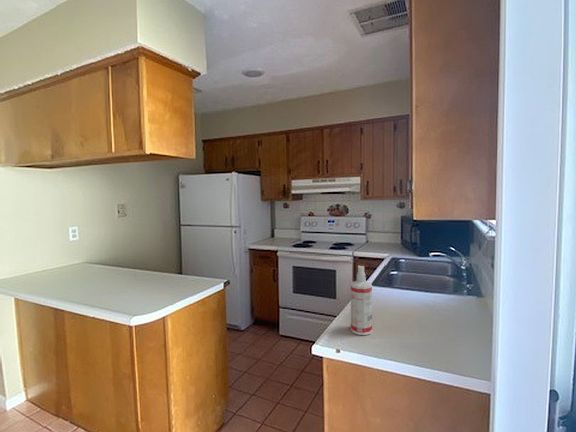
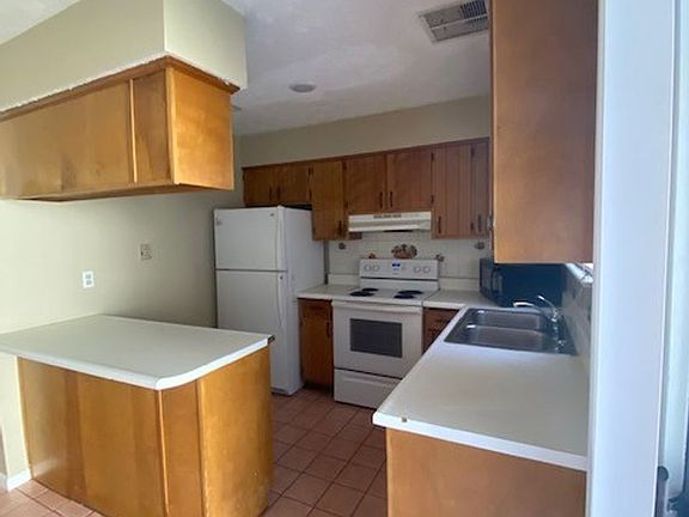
- spray bottle [350,265,373,336]
